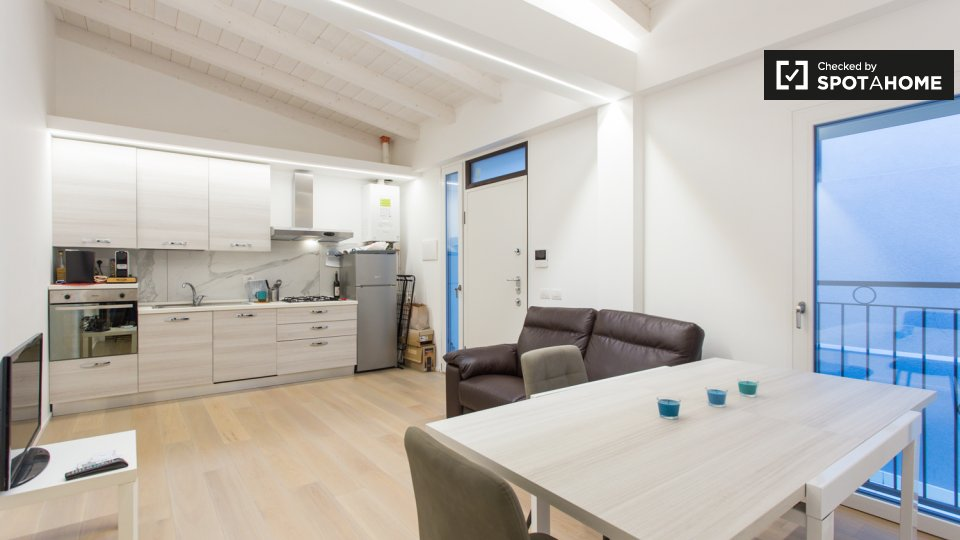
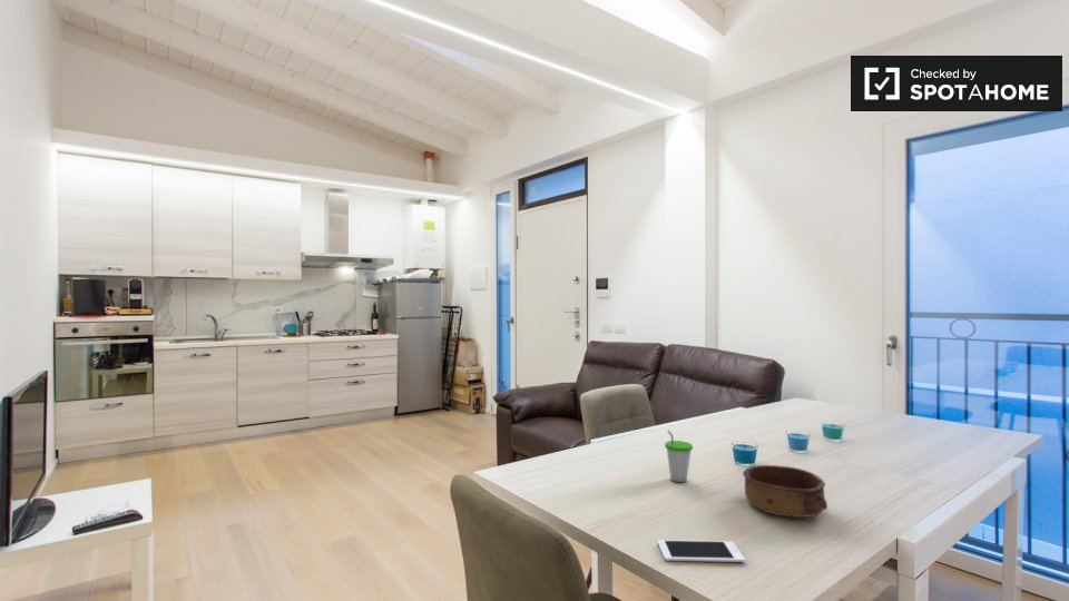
+ cup [664,430,694,483]
+ bowl [742,464,828,519]
+ cell phone [657,539,746,563]
